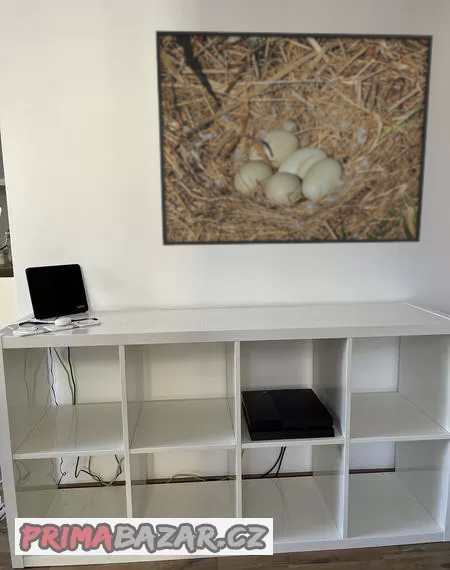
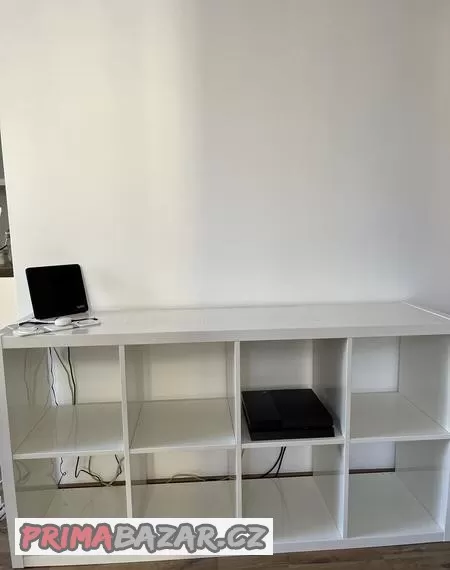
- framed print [155,30,434,247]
